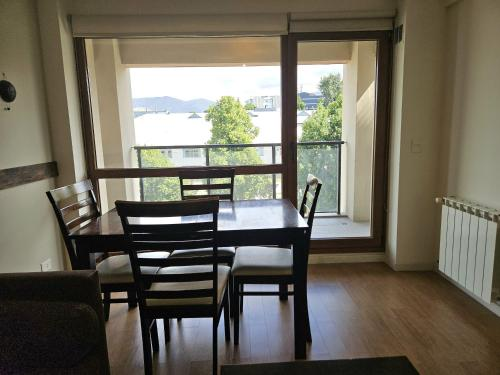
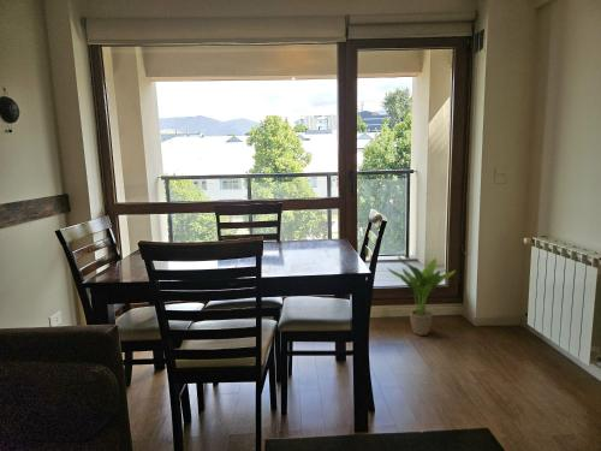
+ potted plant [386,255,457,337]
